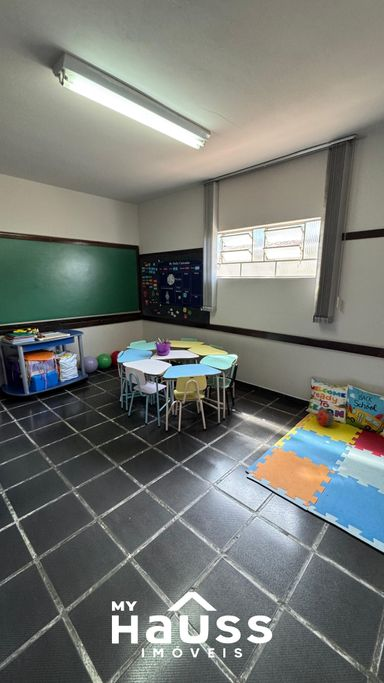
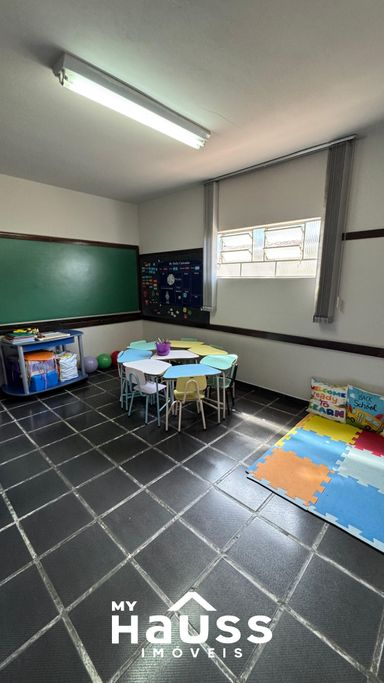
- decorative ball [315,407,335,427]
